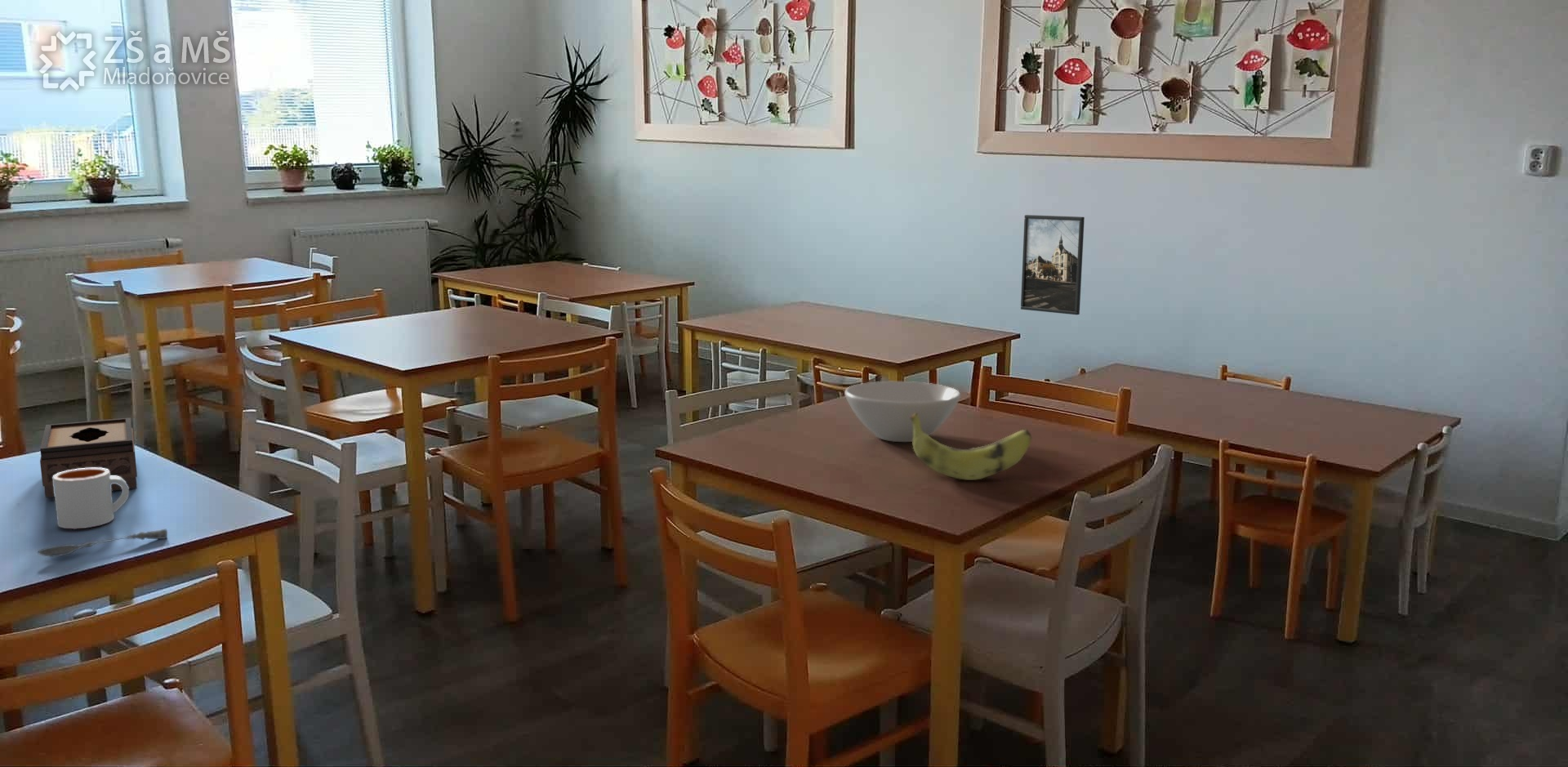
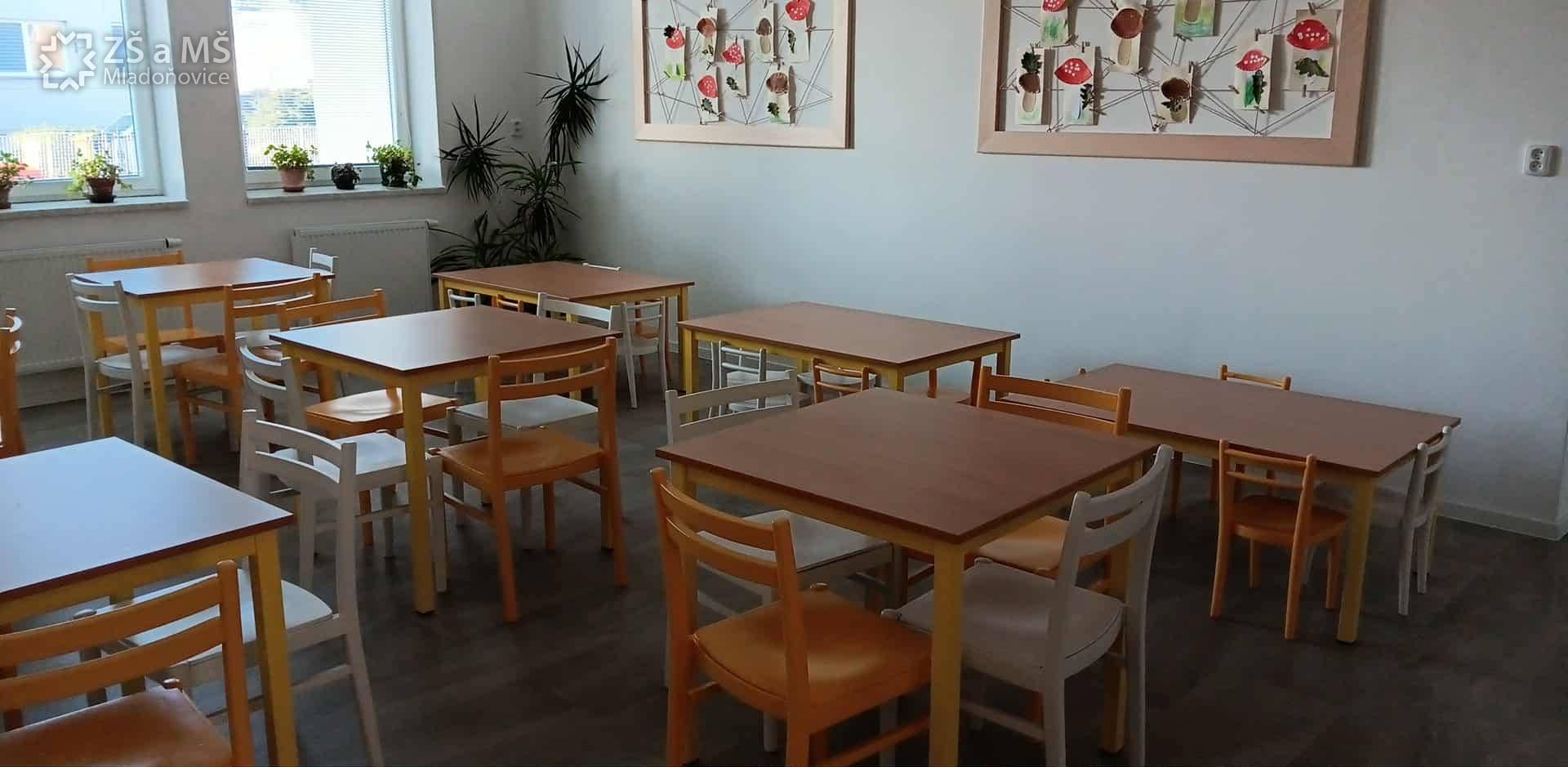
- tissue box [39,417,138,498]
- bowl [844,381,961,443]
- banana [911,412,1032,481]
- mug [52,468,130,530]
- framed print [1020,214,1085,315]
- soupspoon [37,528,168,558]
